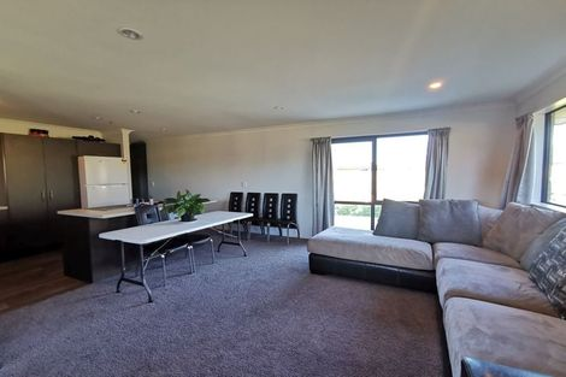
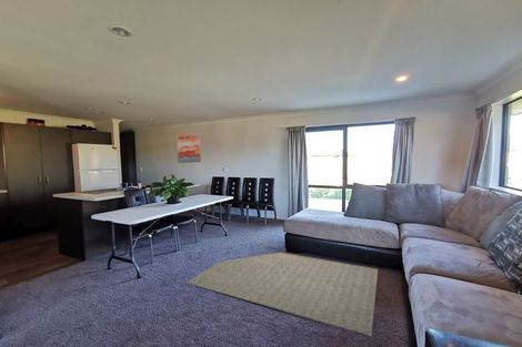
+ wall art [175,131,202,164]
+ rug [185,252,379,337]
